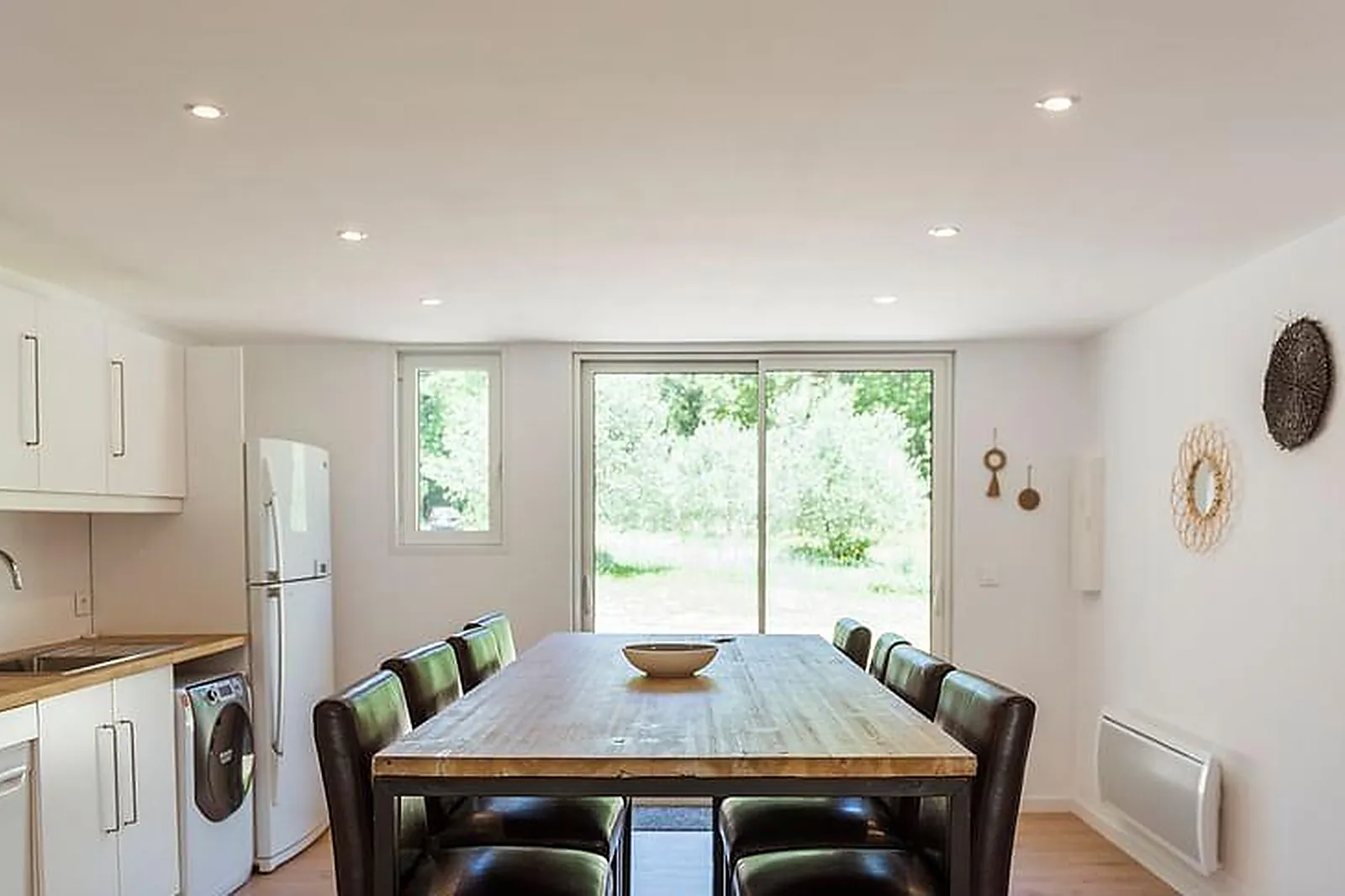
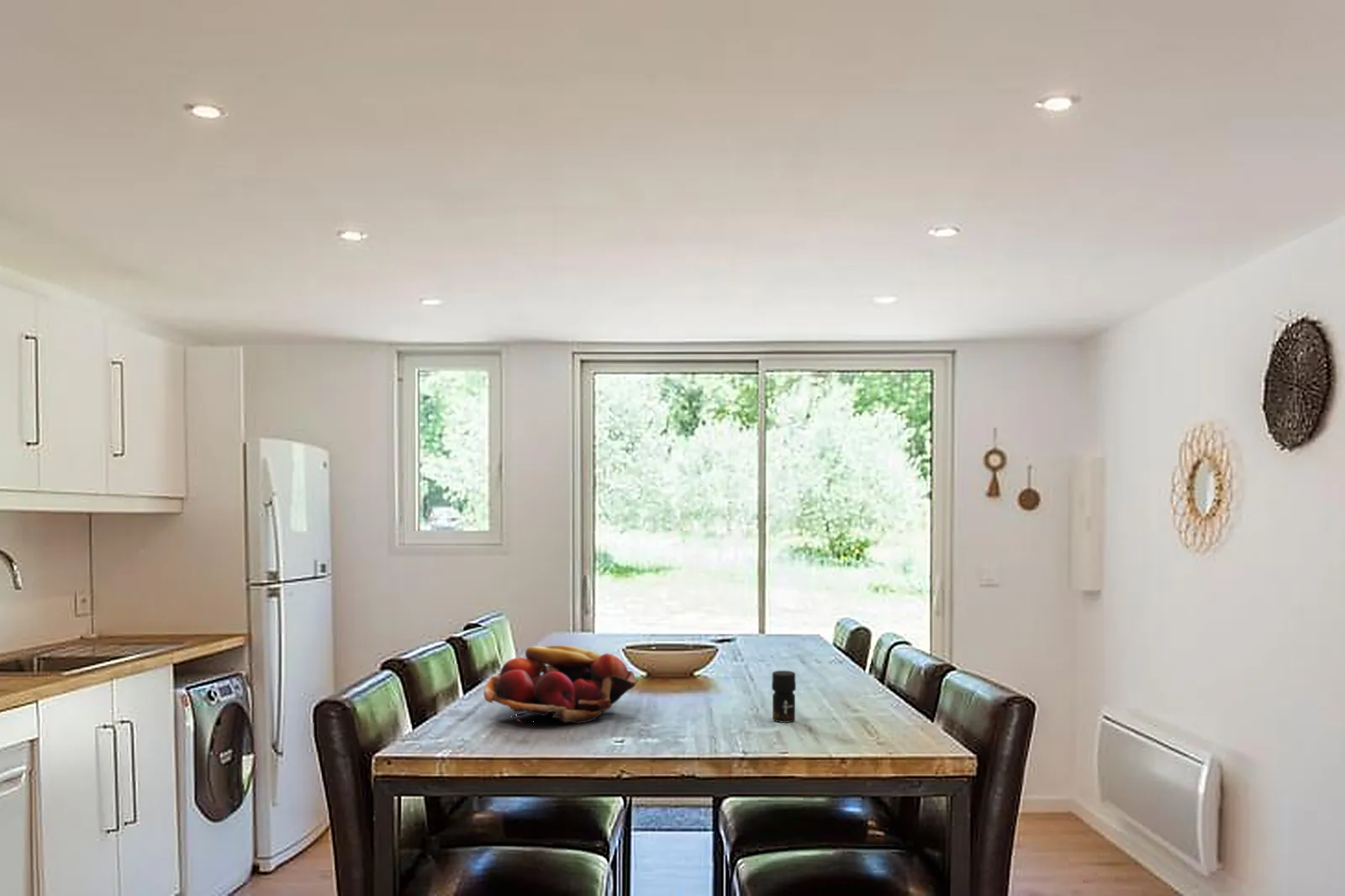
+ jar [771,670,797,724]
+ fruit basket [483,645,640,725]
